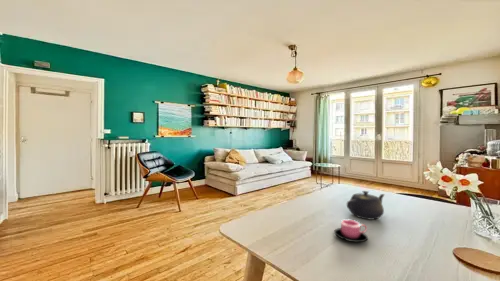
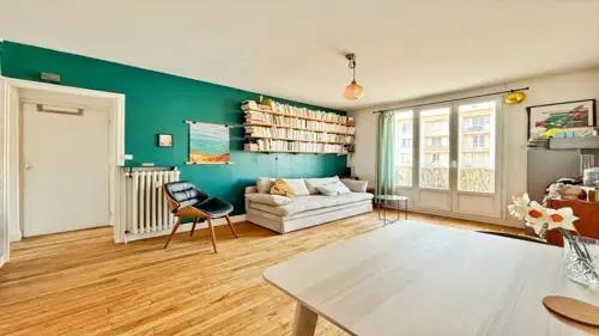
- teapot [346,190,386,221]
- cup [333,218,369,243]
